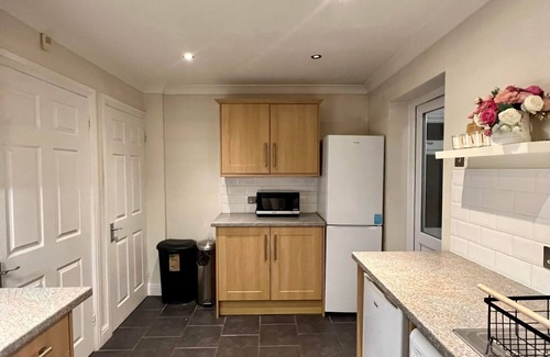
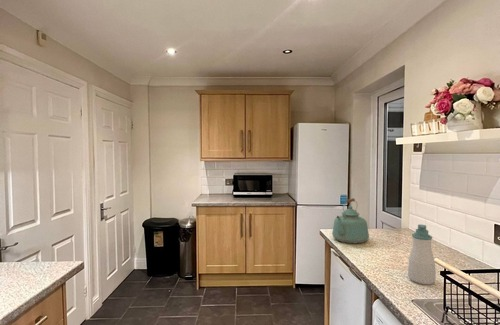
+ kettle [331,197,370,244]
+ soap bottle [407,224,437,286]
